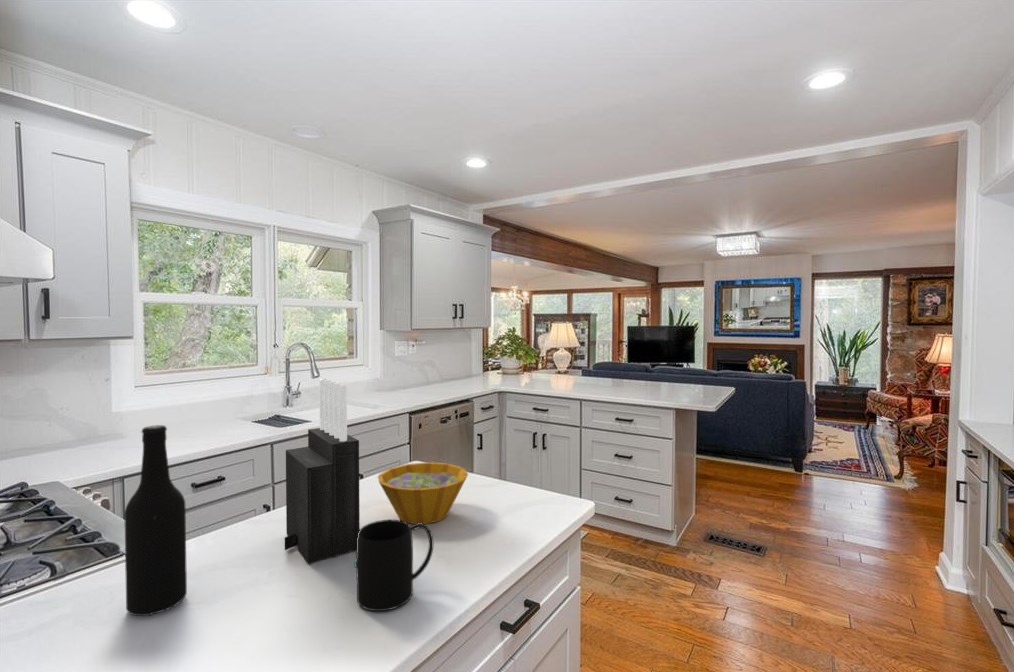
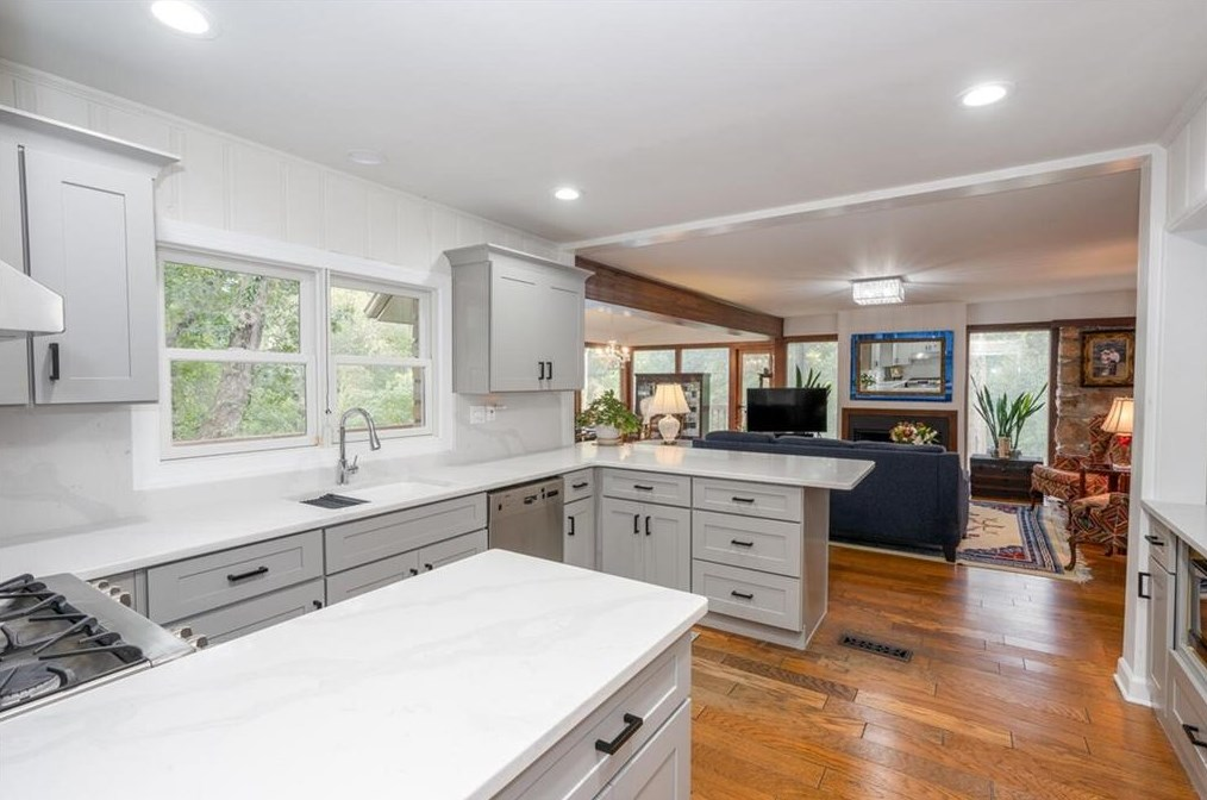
- mug [353,519,434,612]
- bowl [377,461,469,525]
- bottle [123,424,188,618]
- knife block [284,378,361,565]
